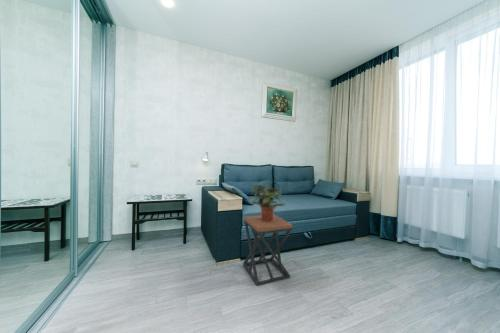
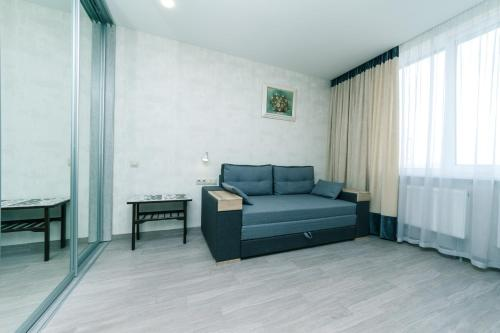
- potted plant [249,183,287,221]
- stool [242,214,293,287]
